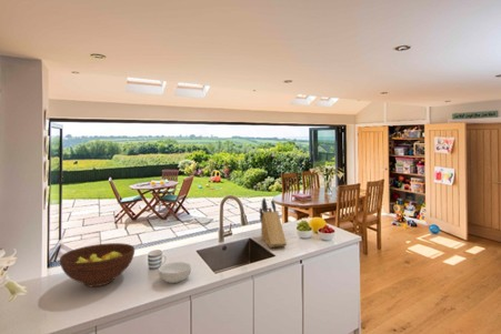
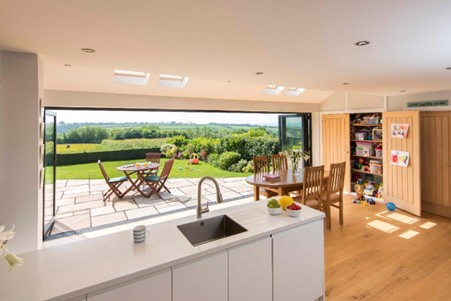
- fruit bowl [59,242,136,287]
- cereal bowl [158,261,192,284]
- knife block [259,198,288,249]
